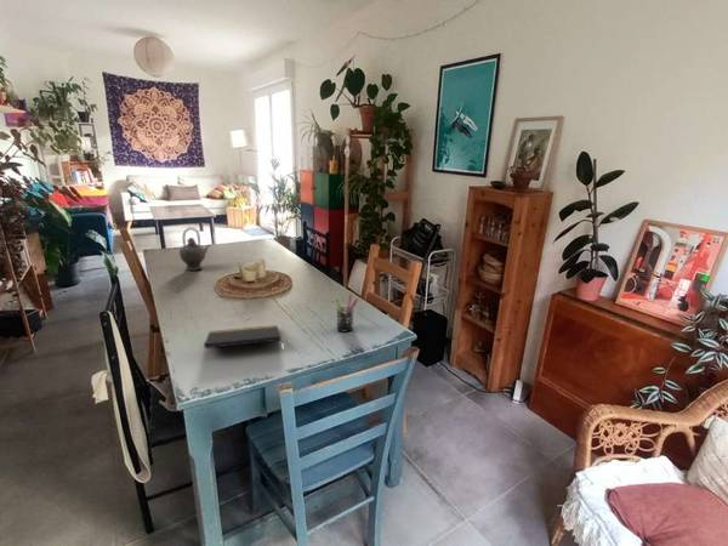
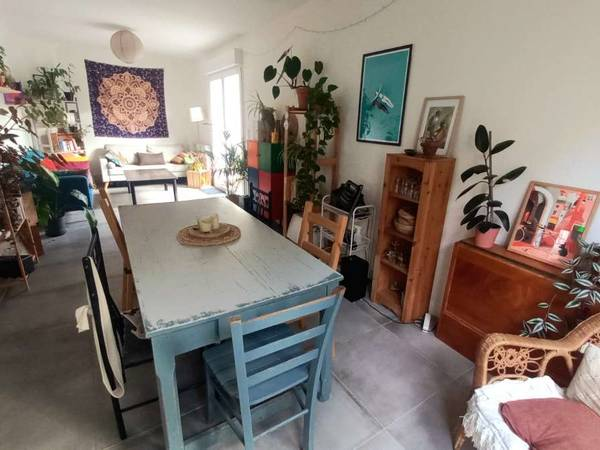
- teapot [178,227,211,272]
- pen holder [335,294,359,332]
- notepad [204,324,284,349]
